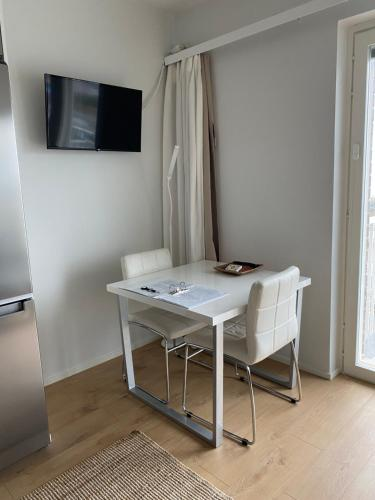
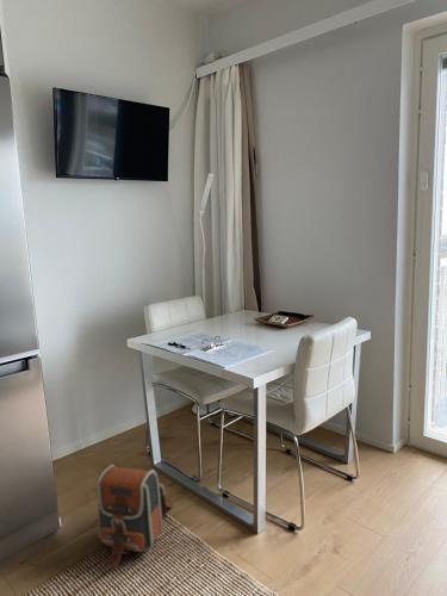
+ backpack [95,464,174,570]
